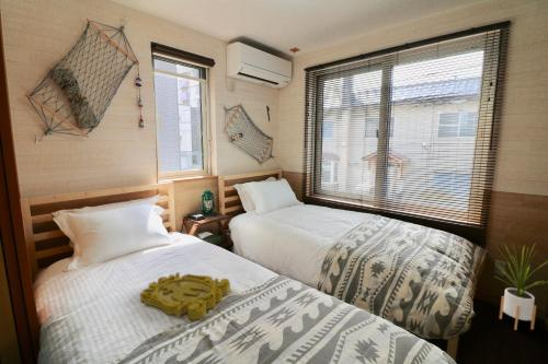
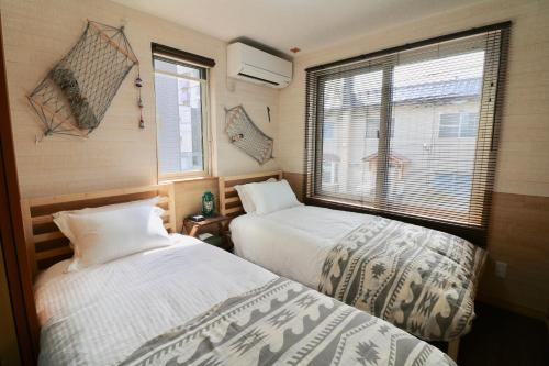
- decorative tray [139,271,231,321]
- house plant [494,242,548,331]
